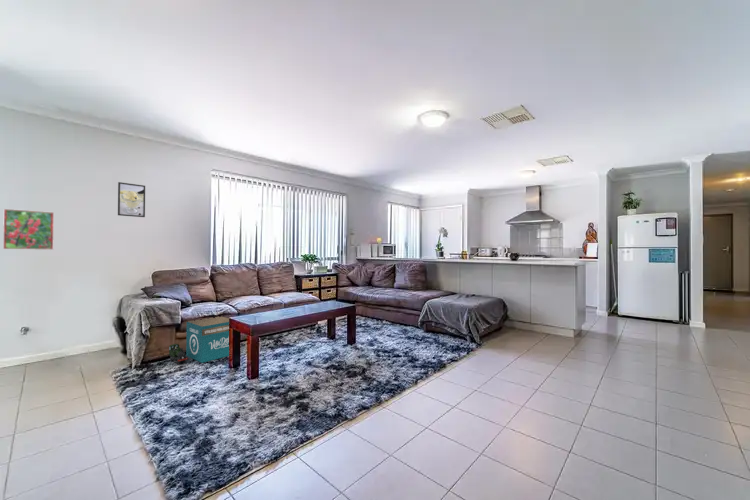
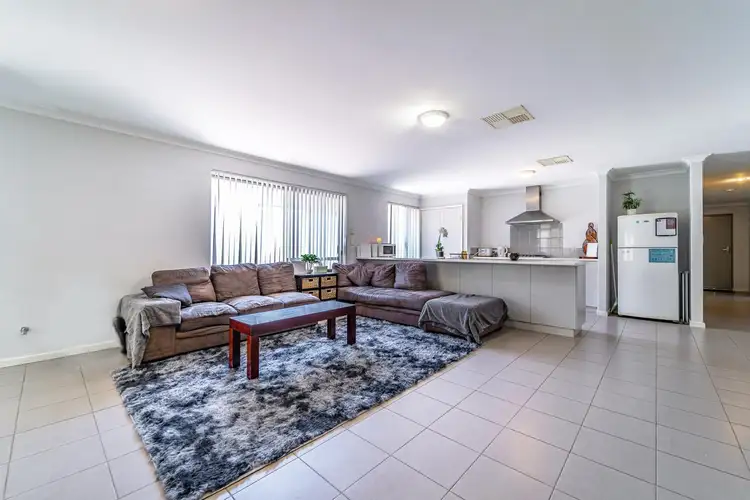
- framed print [117,181,146,218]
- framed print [2,208,55,251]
- product box [185,316,230,364]
- toy train [168,343,189,365]
